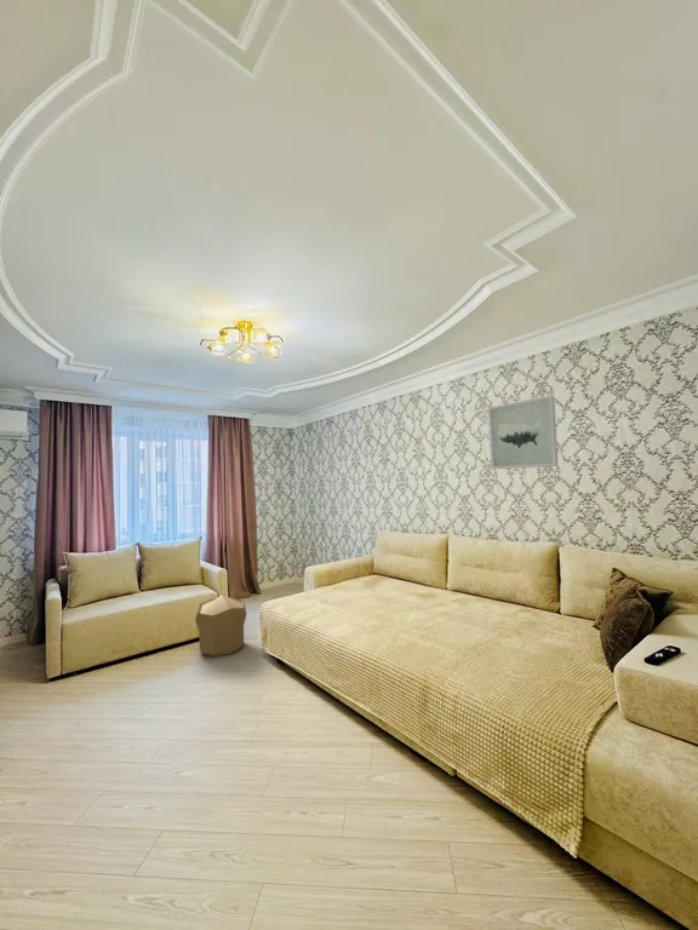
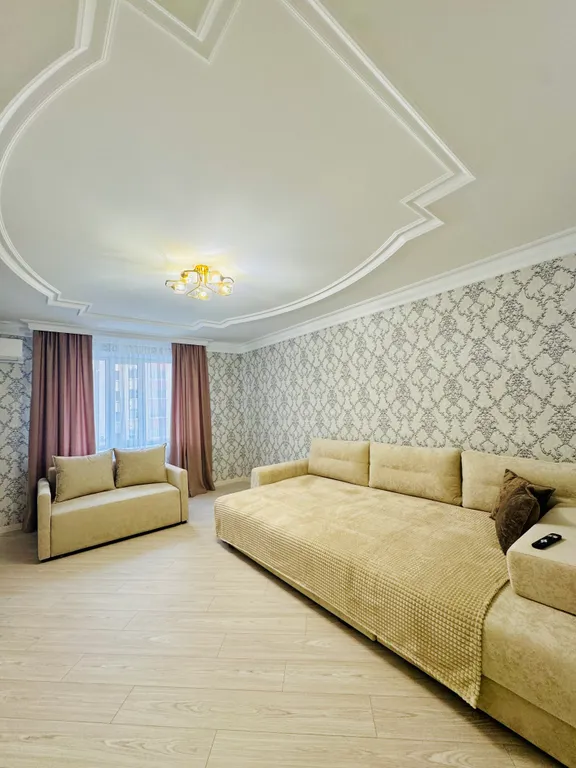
- wall art [487,395,560,471]
- pouf [194,593,247,658]
